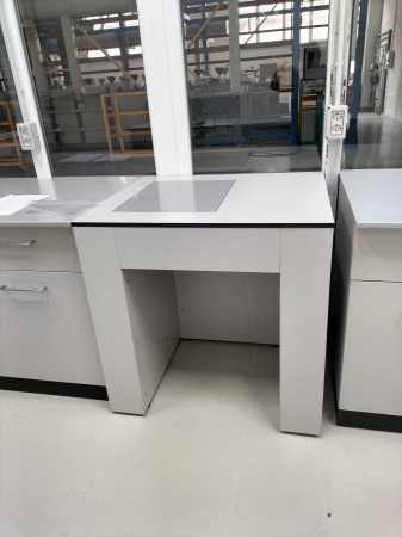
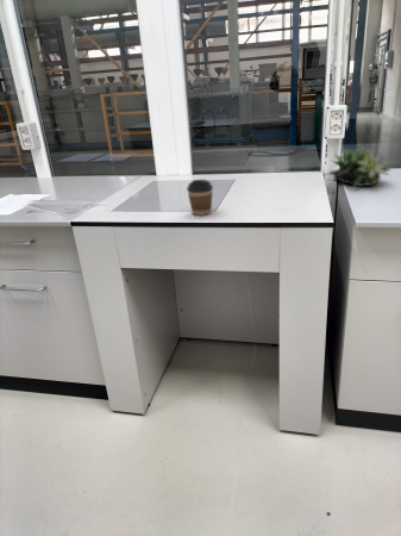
+ coffee cup [186,179,214,217]
+ succulent plant [326,147,393,188]
